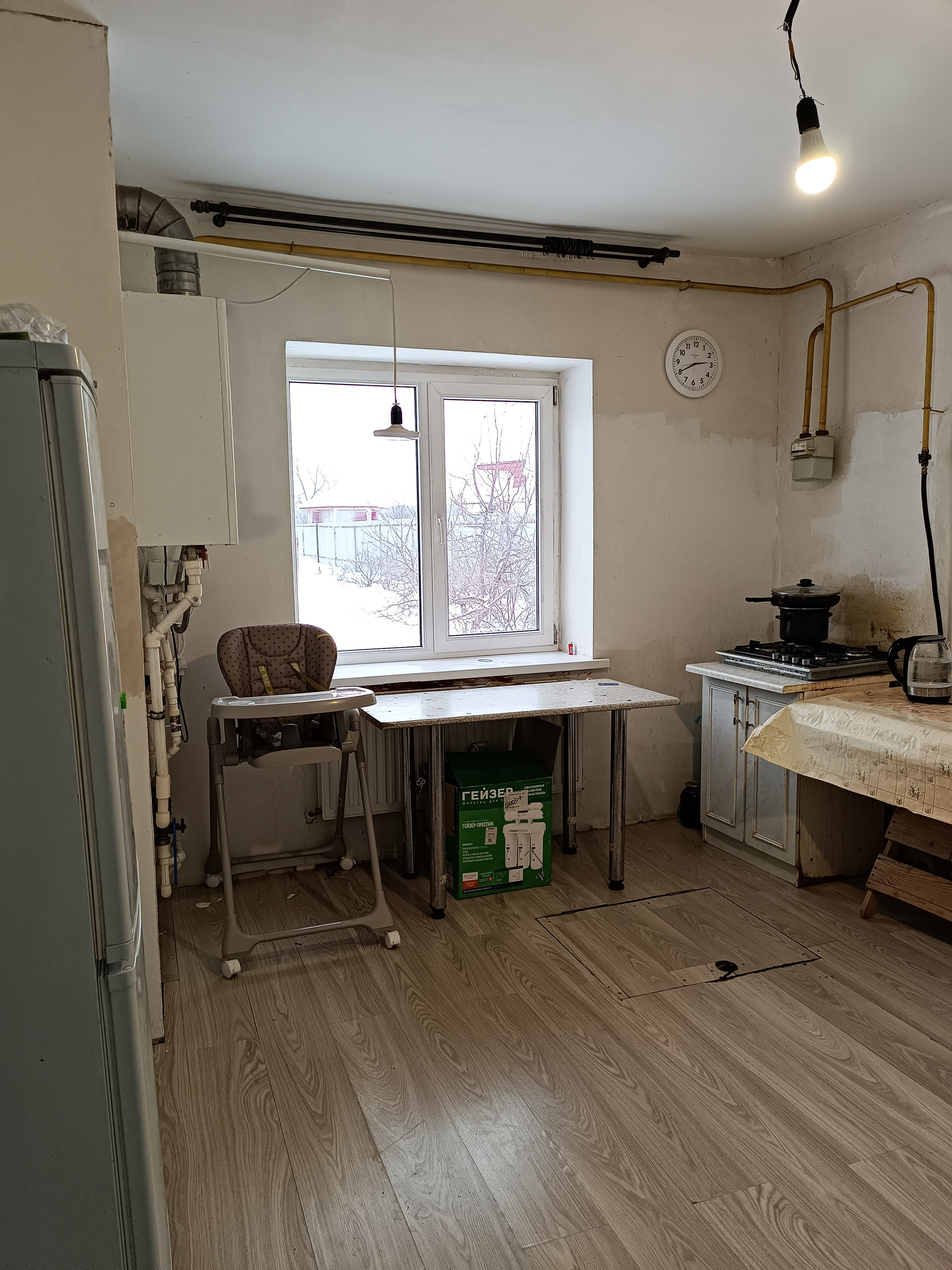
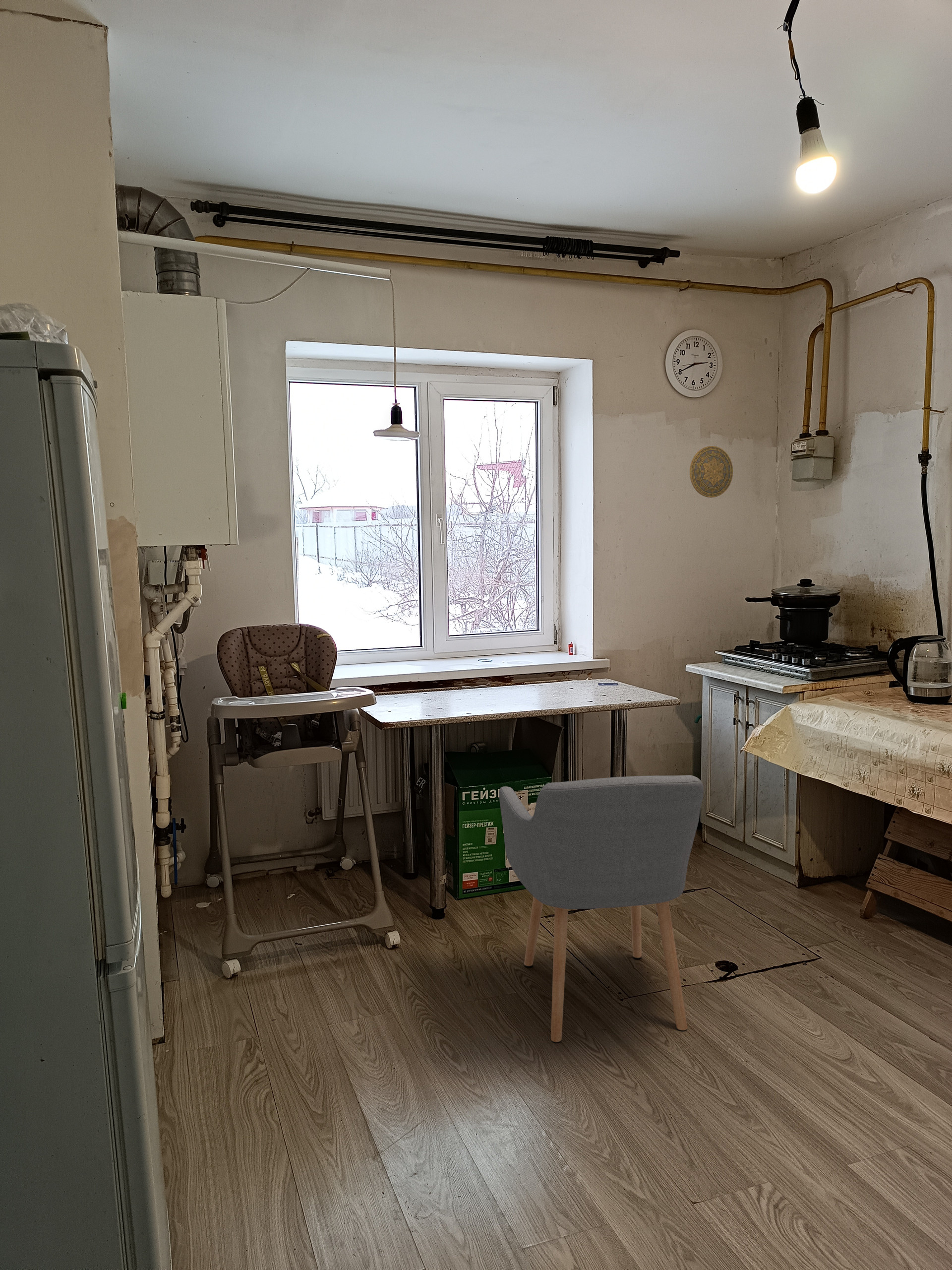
+ decorative plate [689,445,733,498]
+ chair [498,775,704,1043]
